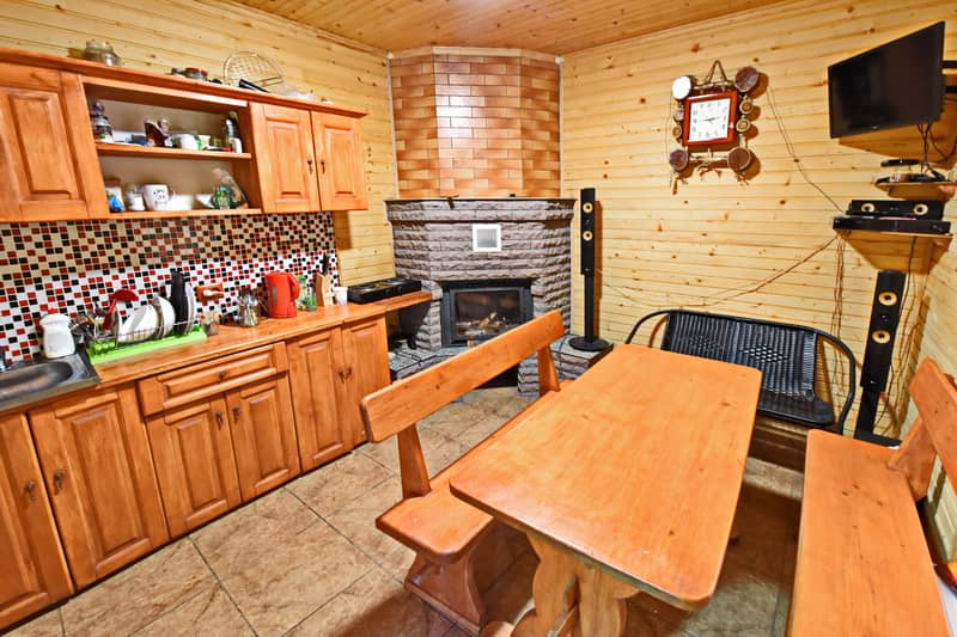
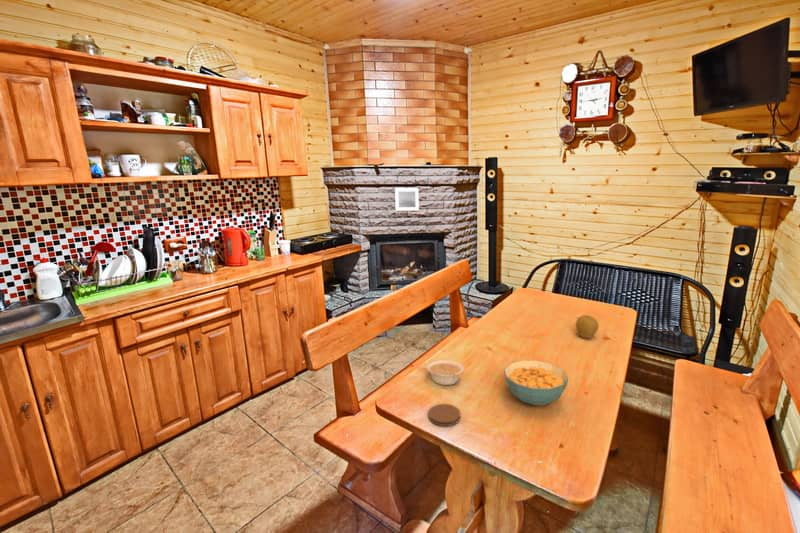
+ cereal bowl [503,359,569,406]
+ fruit [575,314,599,339]
+ coaster [427,403,461,427]
+ legume [425,359,465,386]
